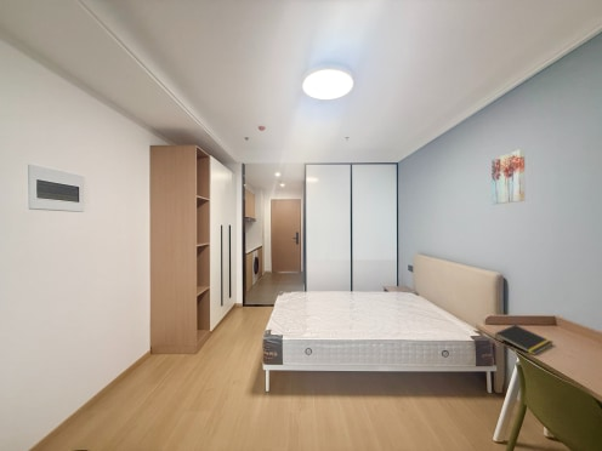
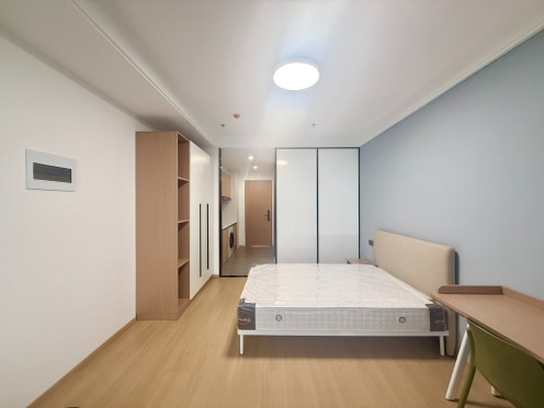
- wall art [490,148,526,205]
- notepad [494,324,555,356]
